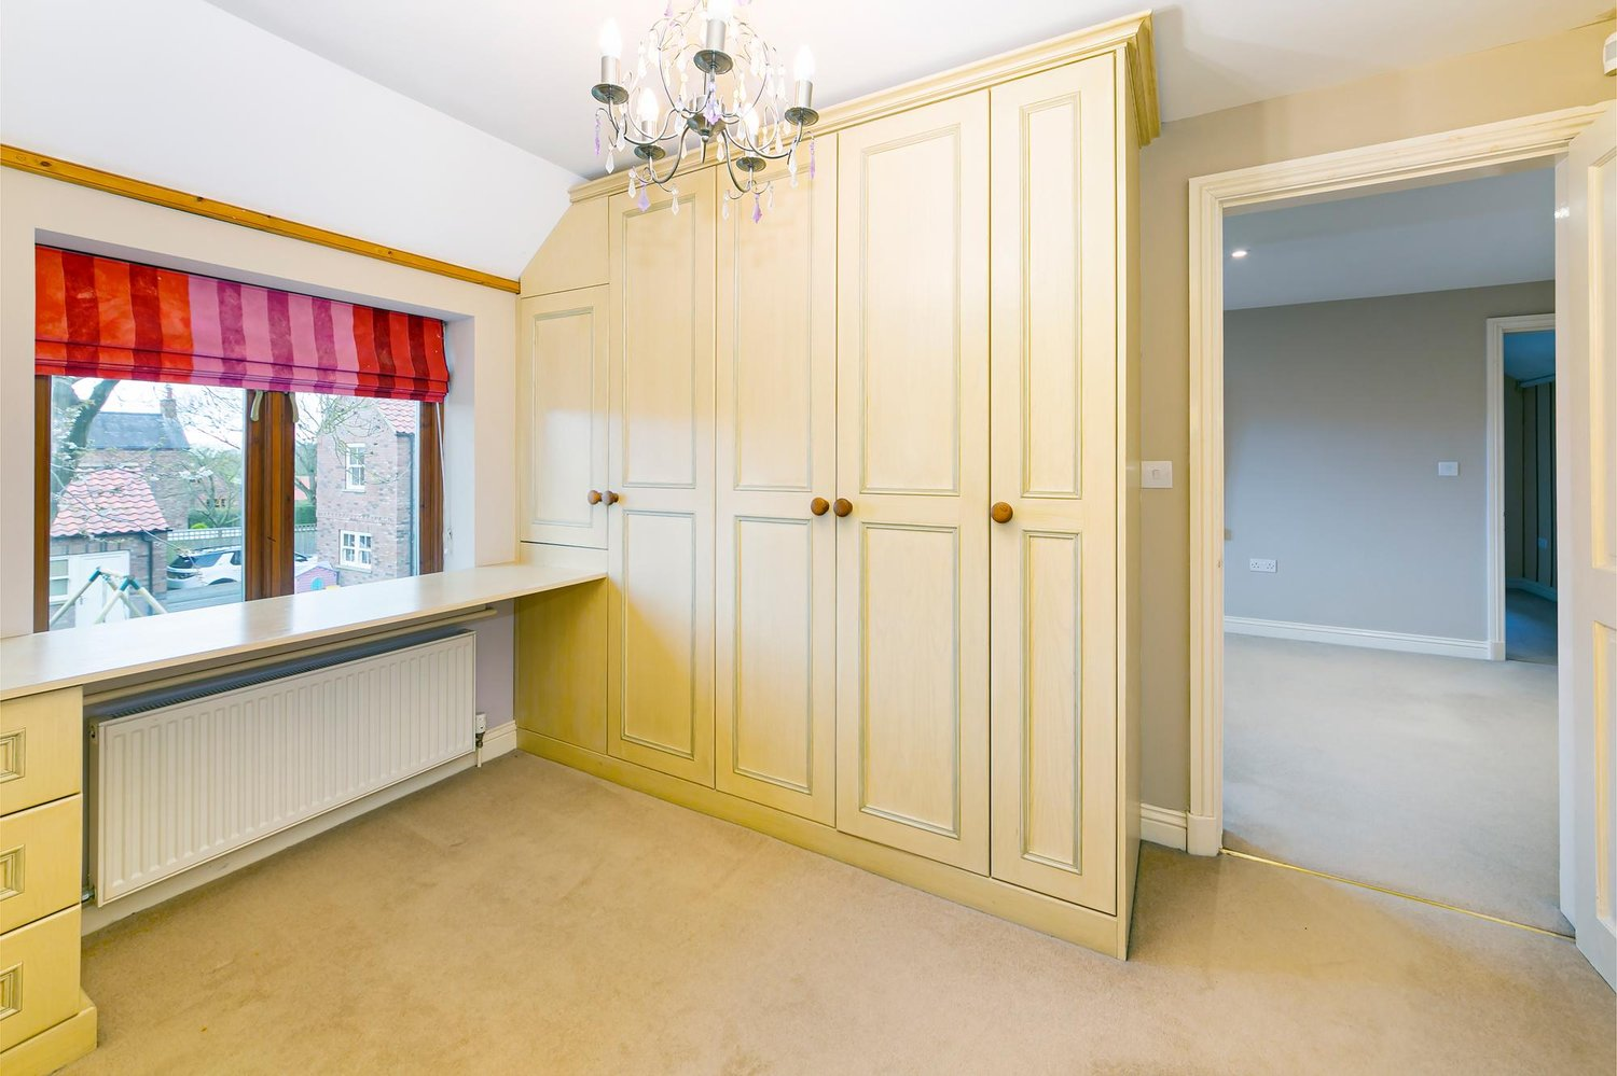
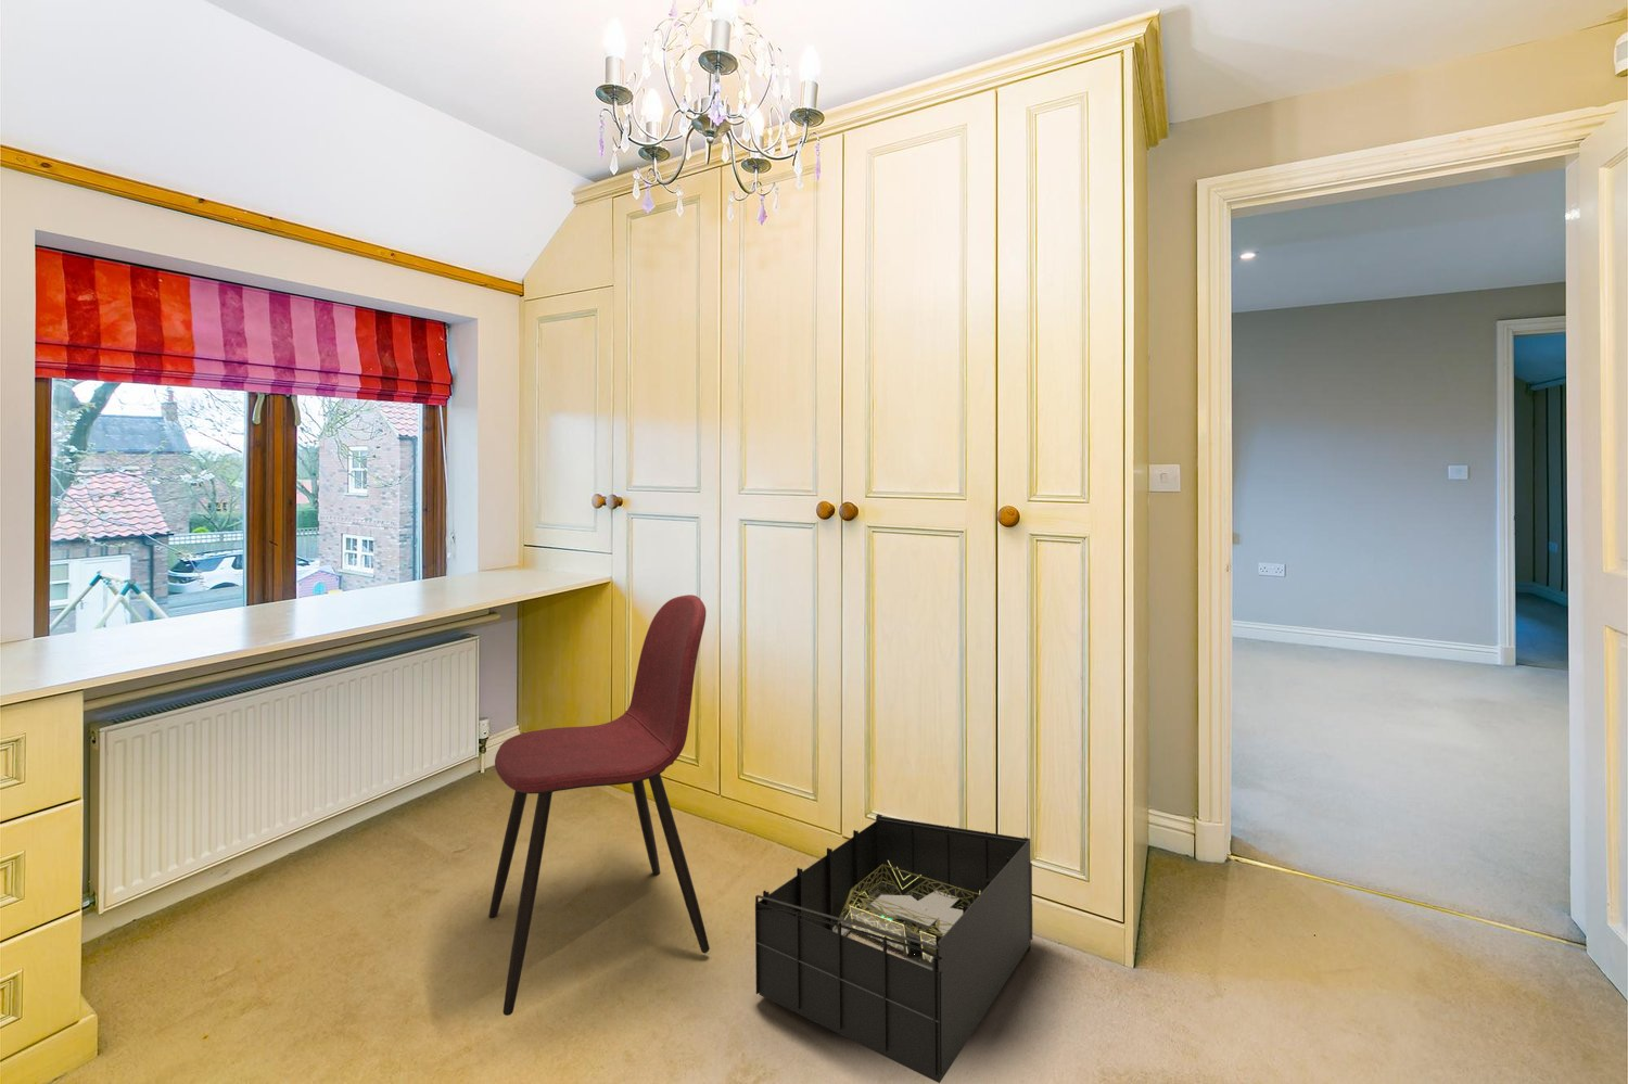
+ storage bin [755,813,1033,1084]
+ dining chair [487,594,711,1016]
